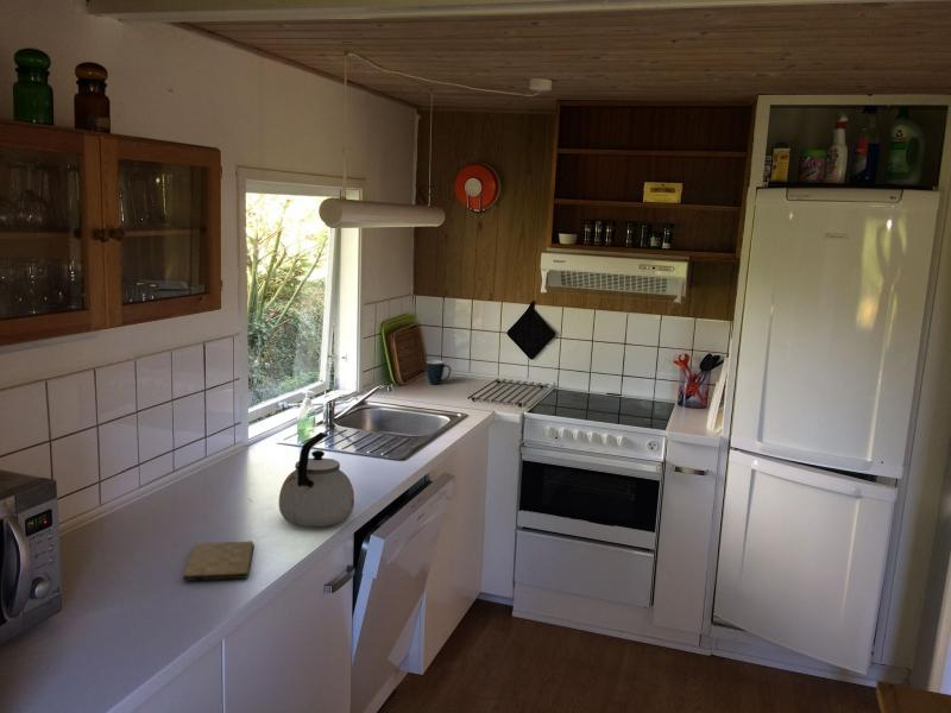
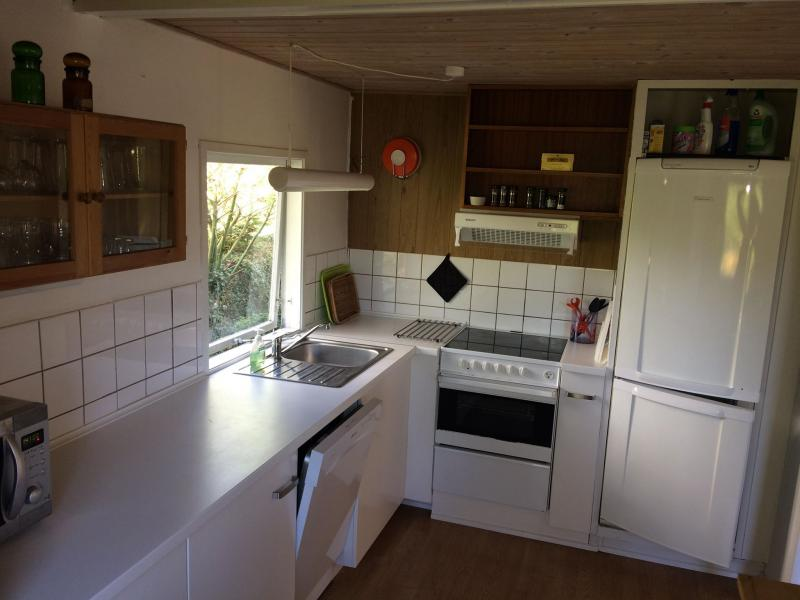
- mug [426,359,452,385]
- kettle [278,431,355,528]
- cutting board [183,541,256,582]
